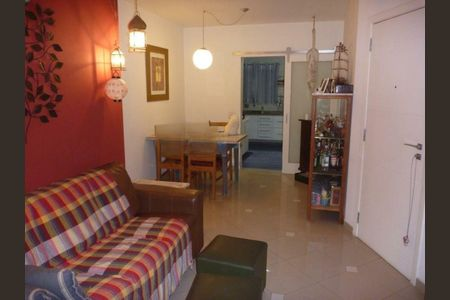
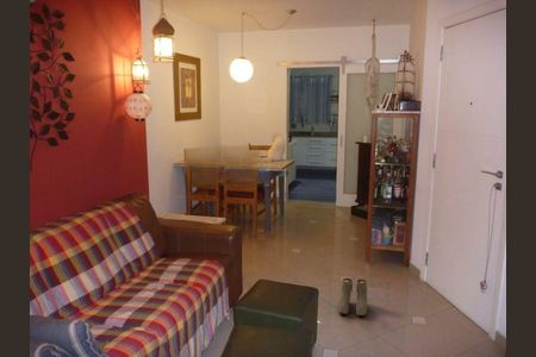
+ boots [337,277,369,317]
